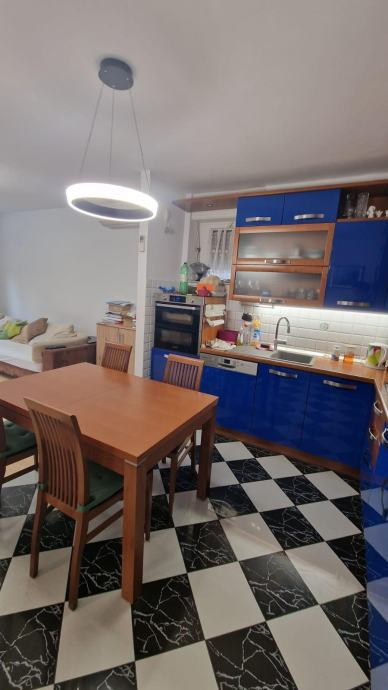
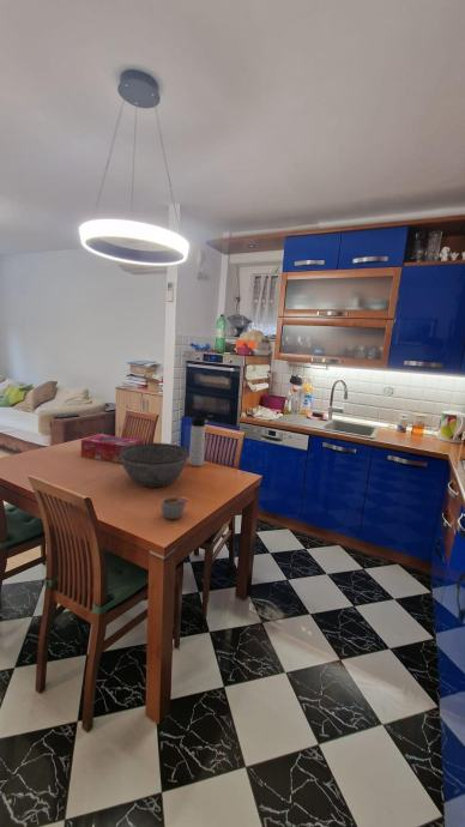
+ thermos bottle [188,414,211,467]
+ tissue box [80,433,144,464]
+ bowl [120,441,189,489]
+ mug [161,496,191,520]
